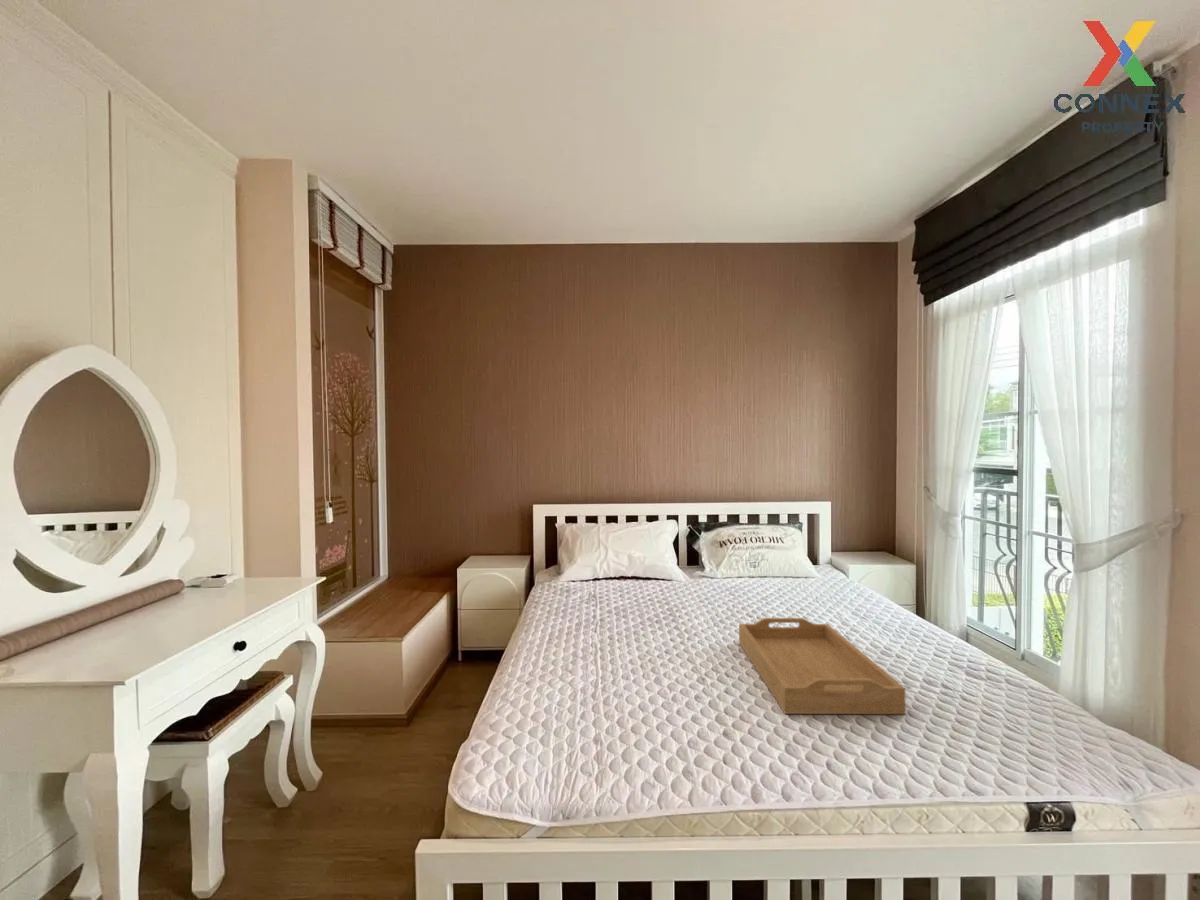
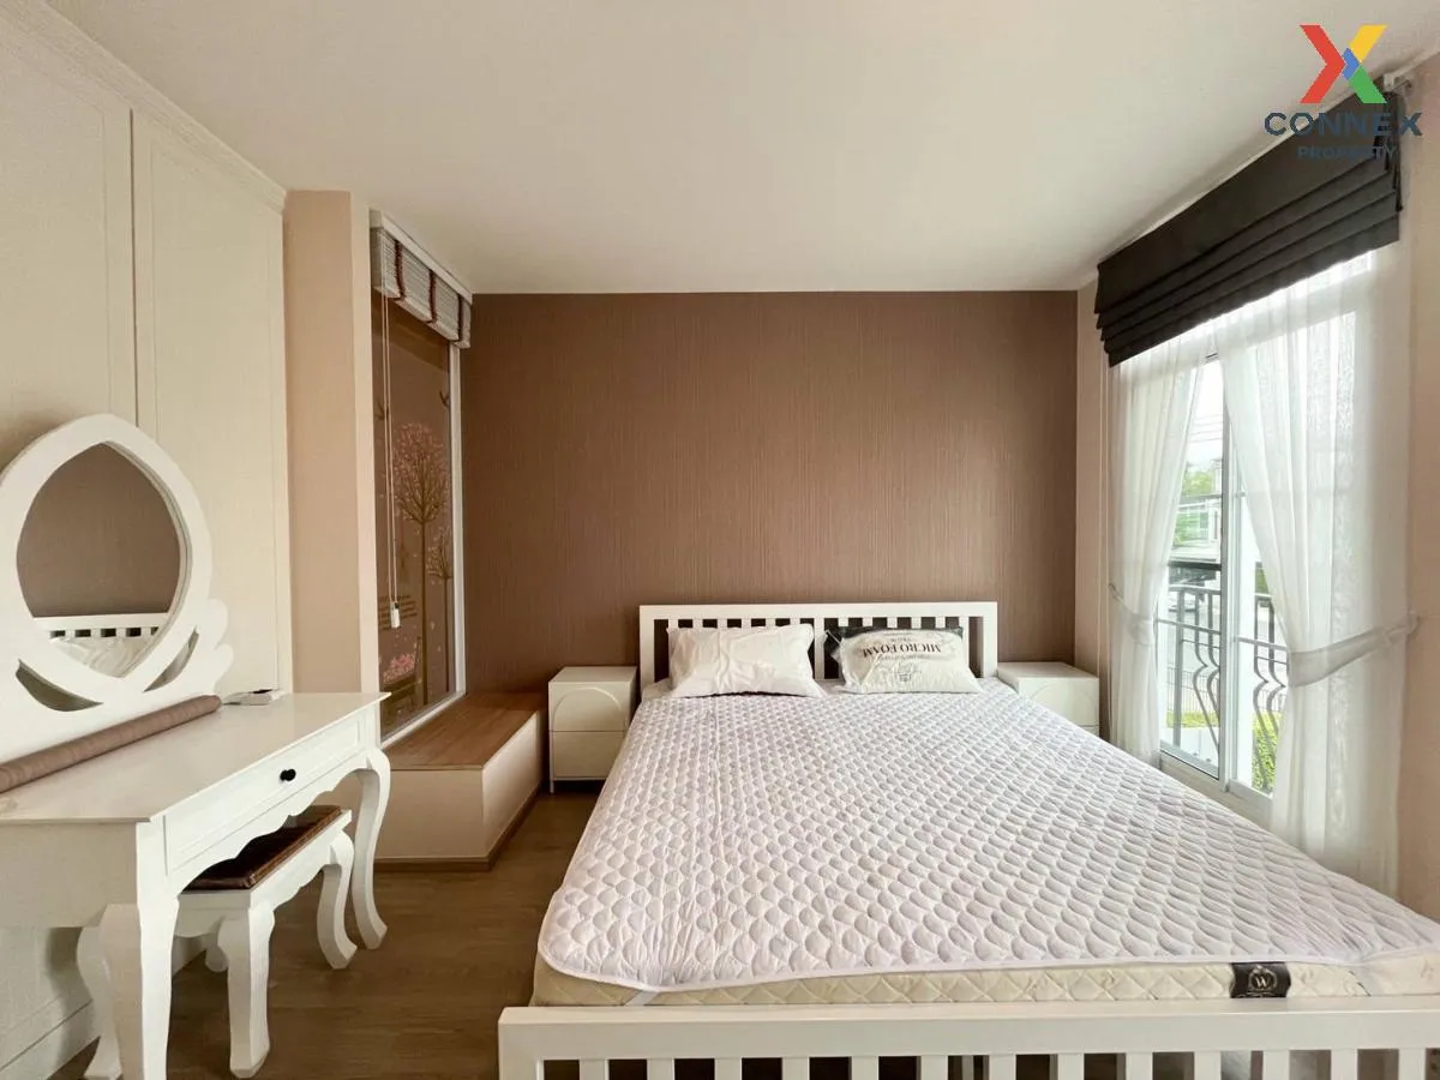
- serving tray [738,617,906,715]
